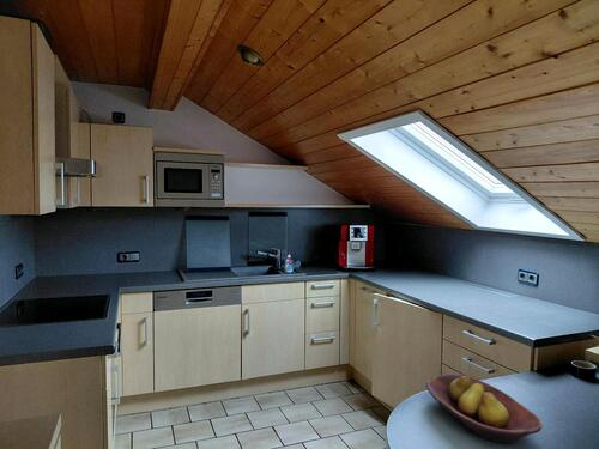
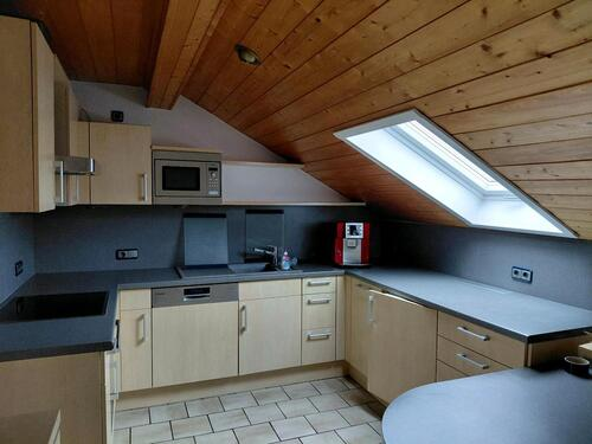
- fruit bowl [425,374,543,444]
